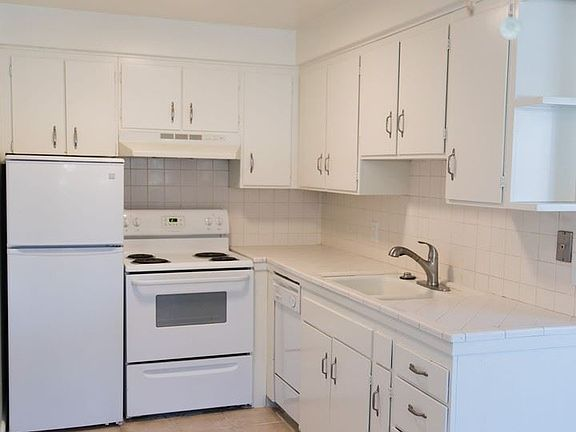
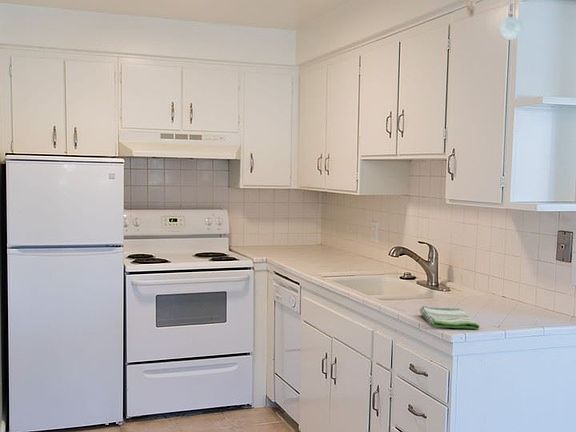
+ dish towel [419,305,480,330]
